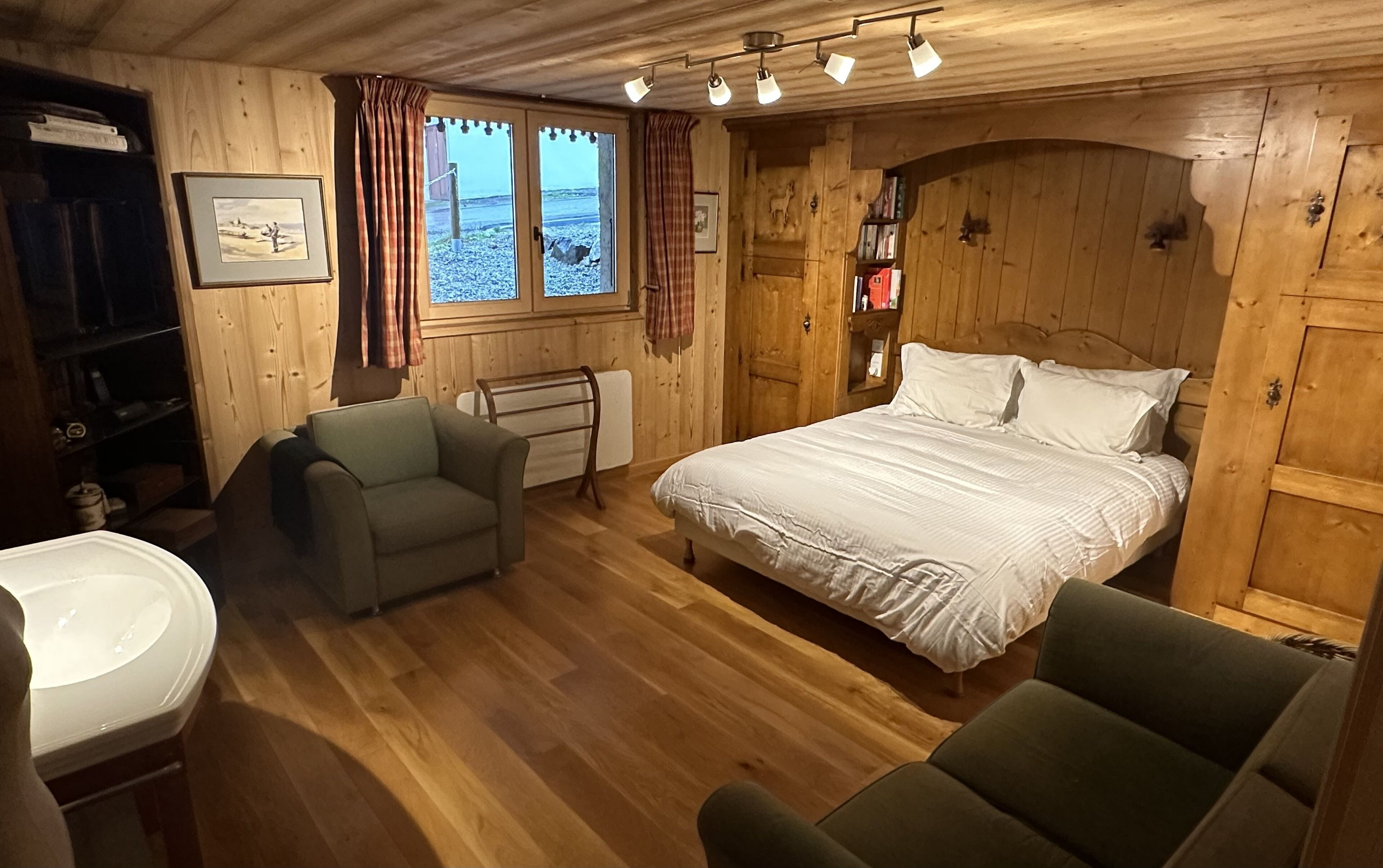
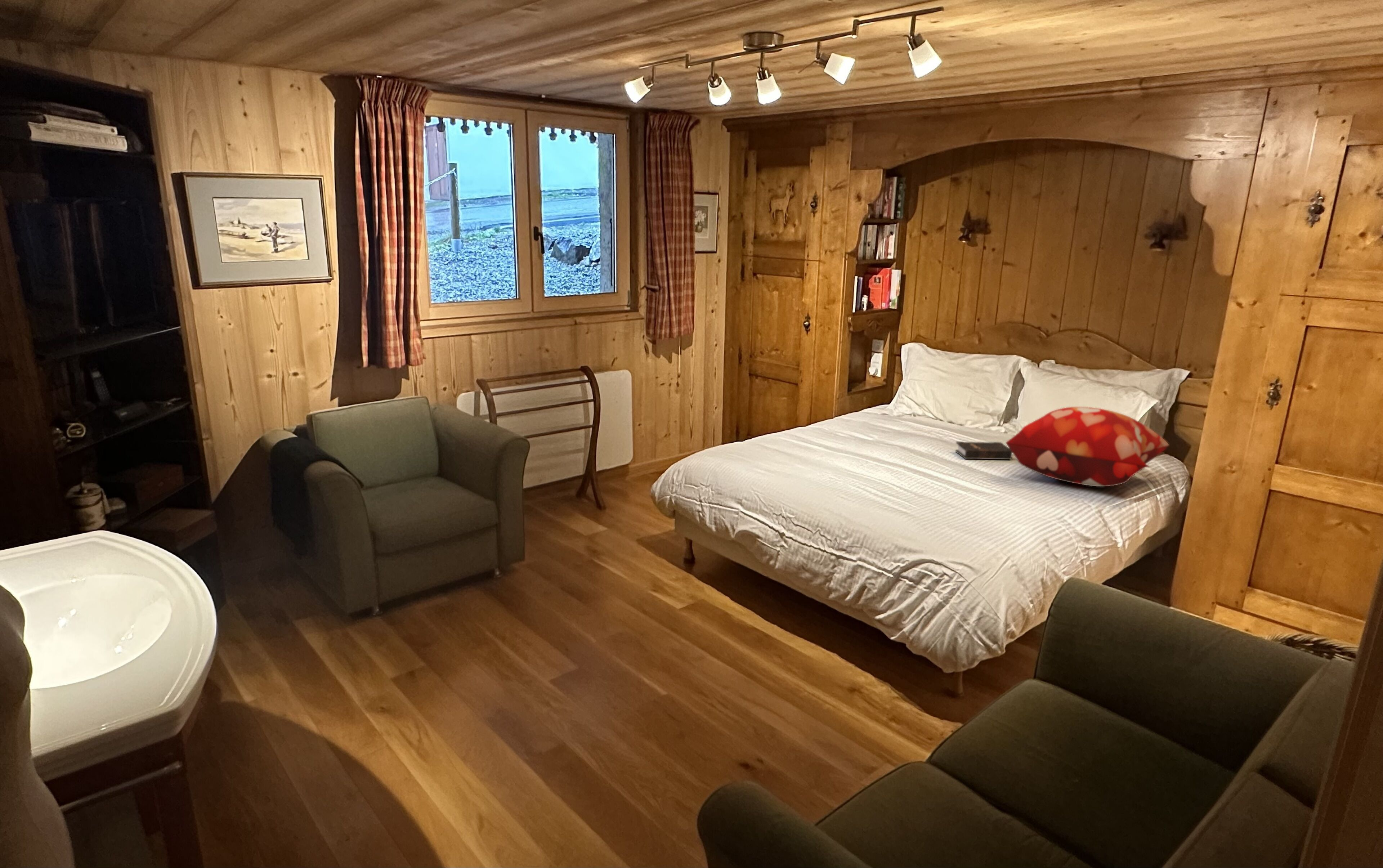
+ decorative pillow [1006,407,1169,487]
+ hardback book [955,441,1012,460]
